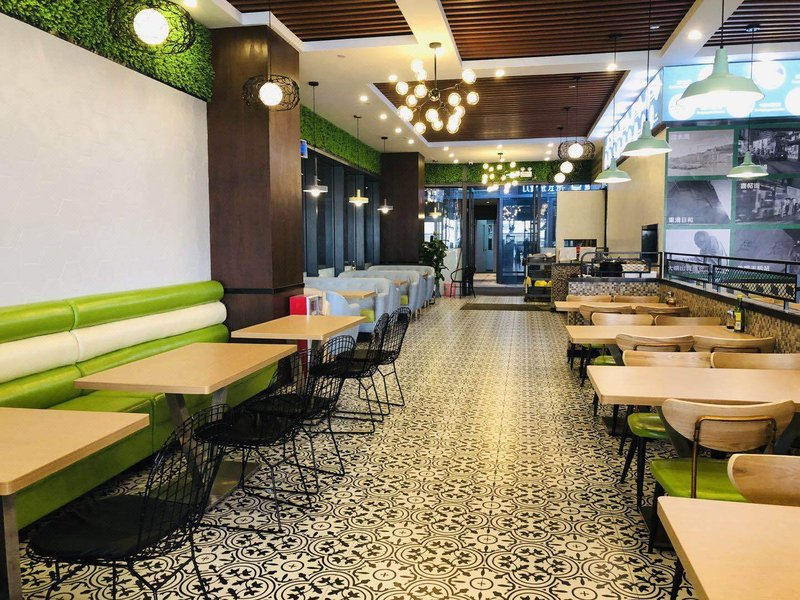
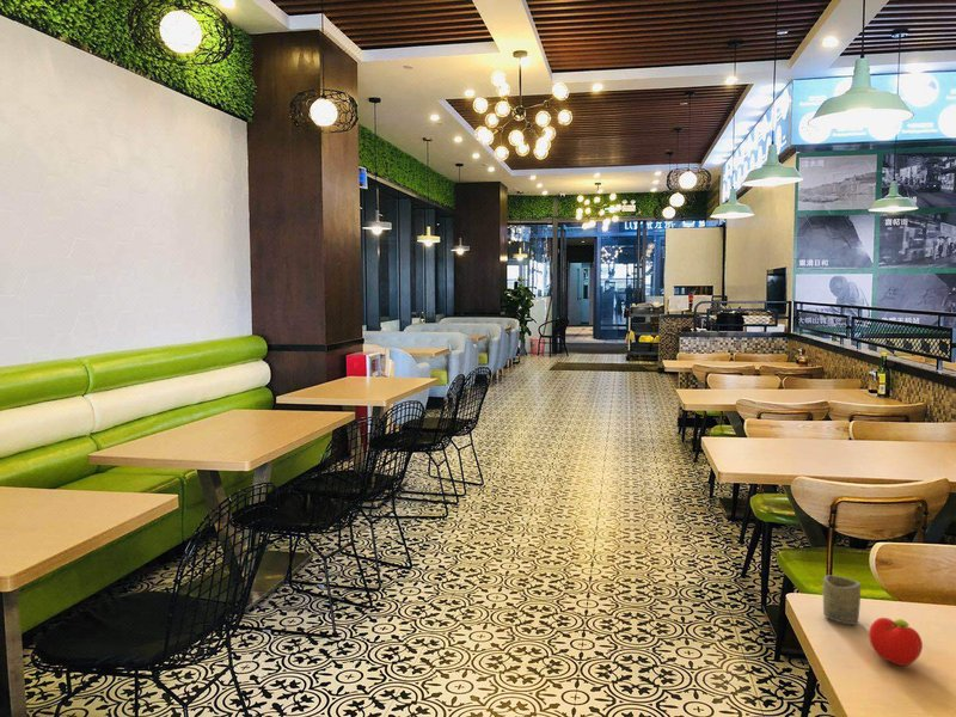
+ fruit [868,617,924,667]
+ cup [822,574,862,626]
